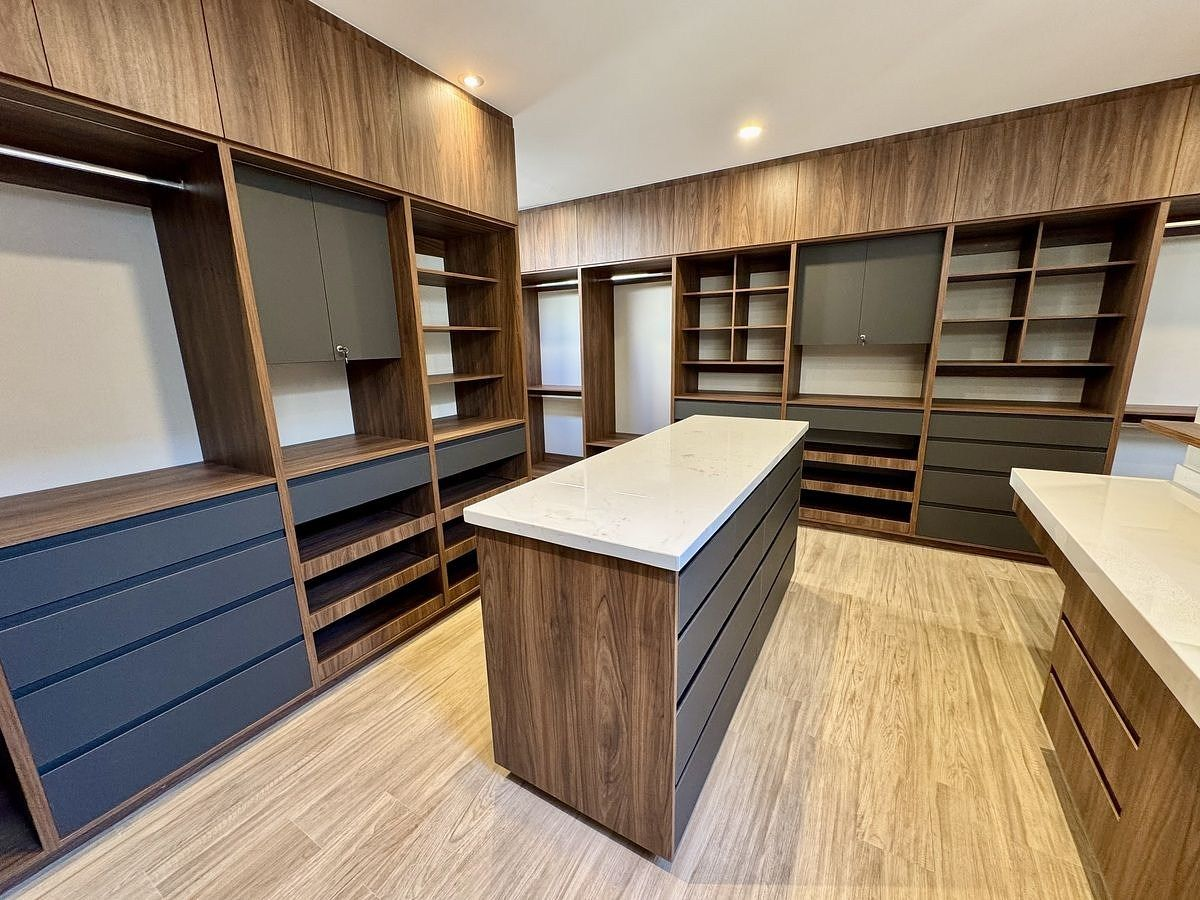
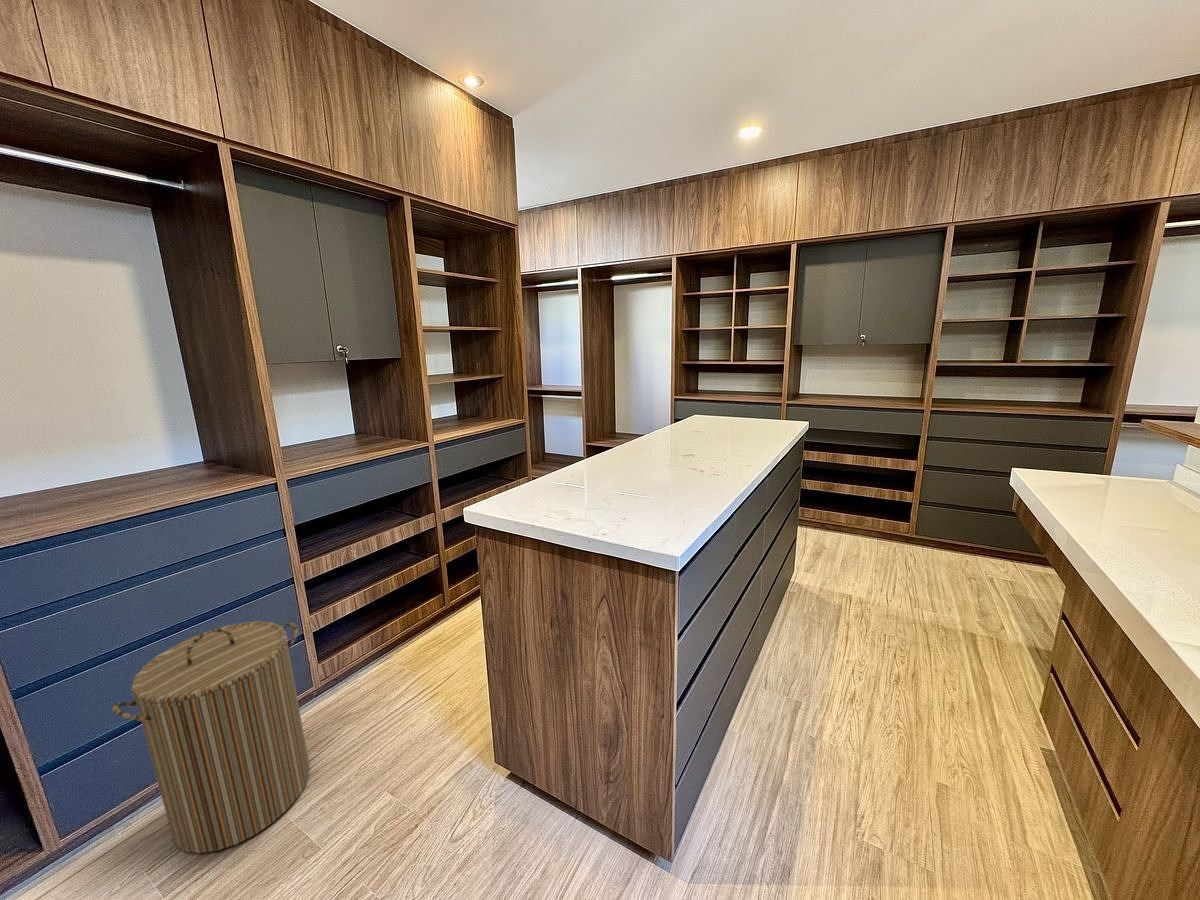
+ laundry hamper [111,620,311,854]
